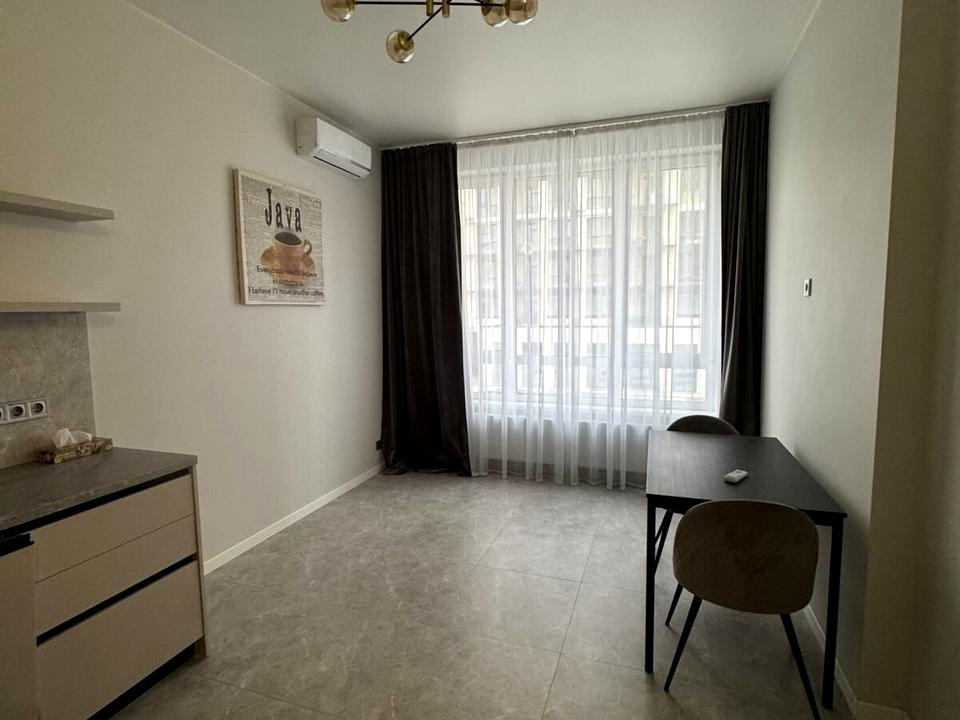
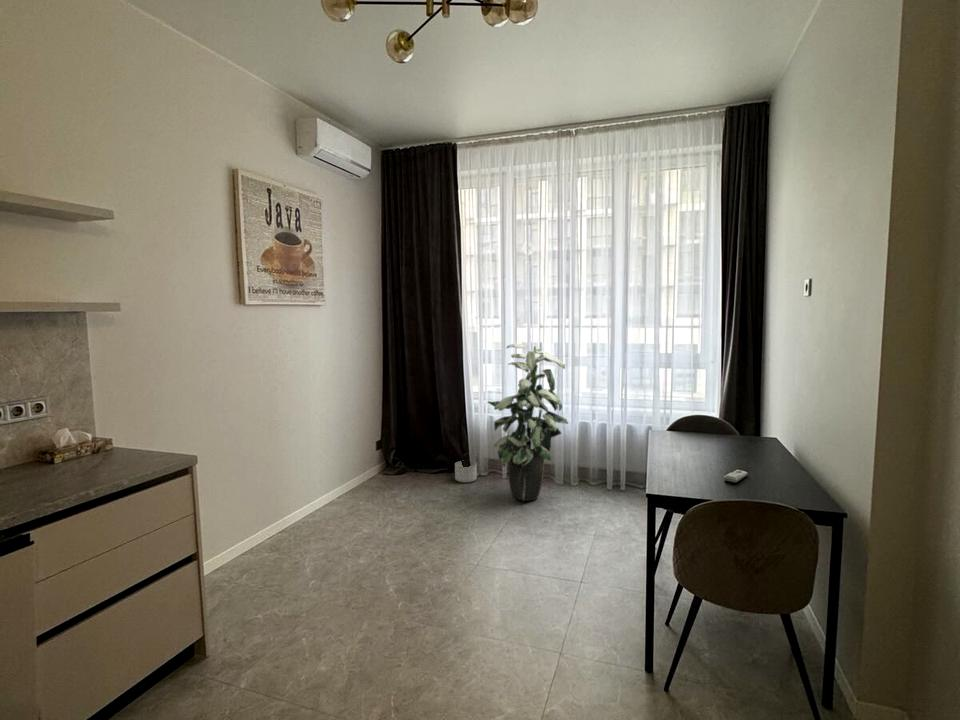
+ indoor plant [486,342,569,502]
+ planter [454,460,478,484]
